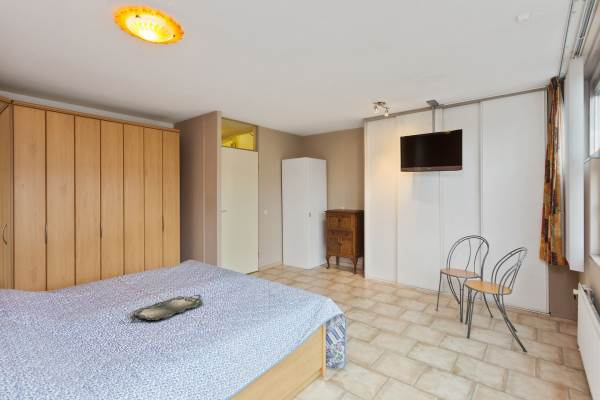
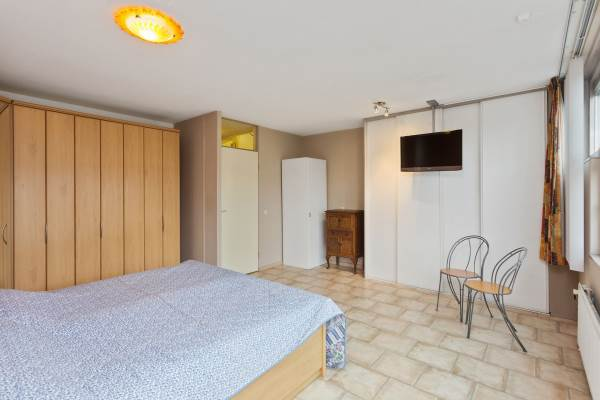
- serving tray [130,294,204,321]
